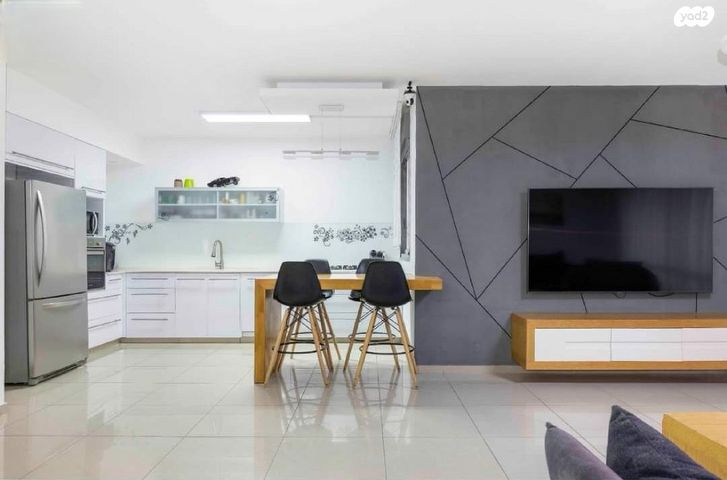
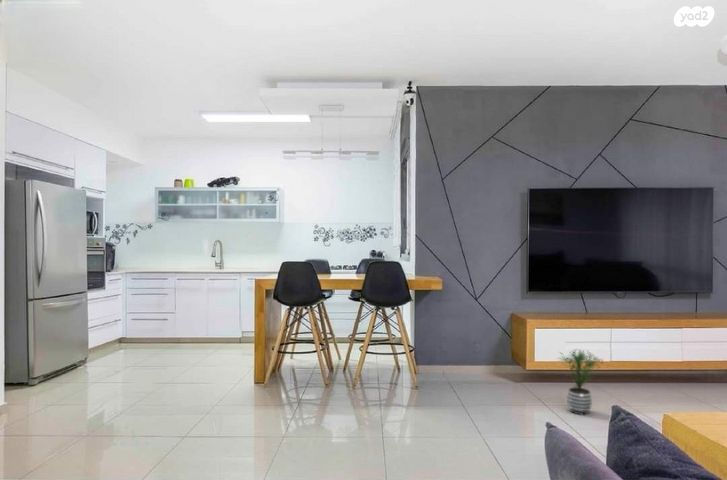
+ potted plant [556,348,606,416]
